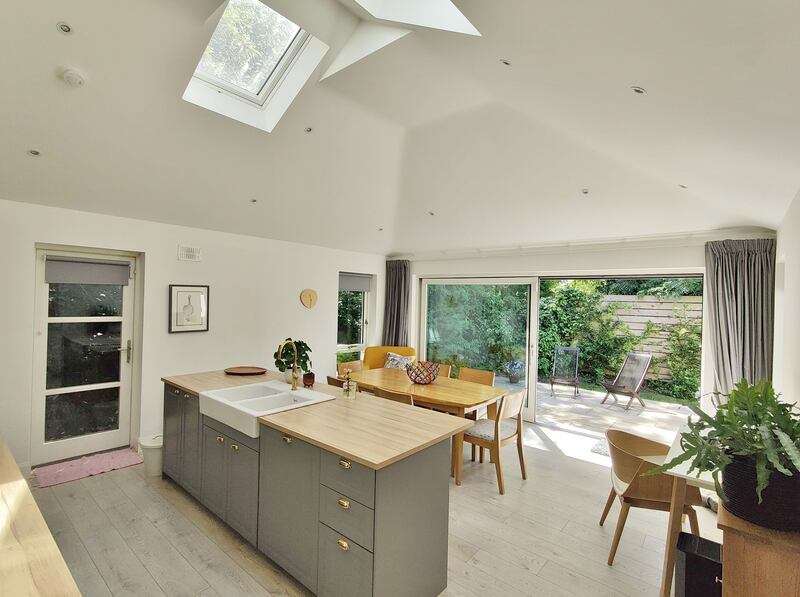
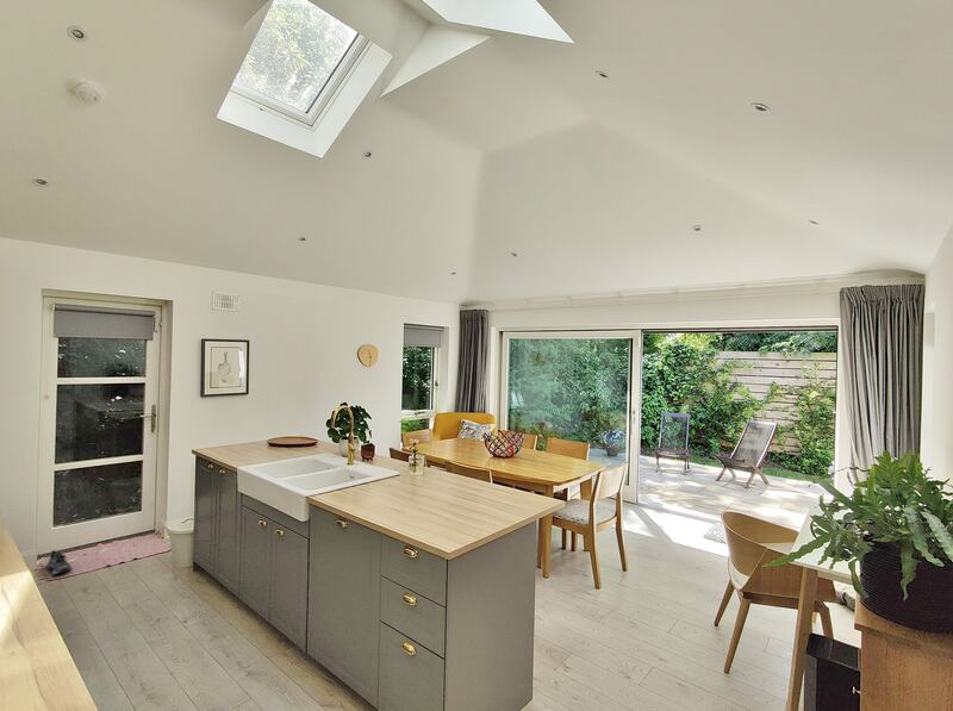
+ shoe [45,549,74,576]
